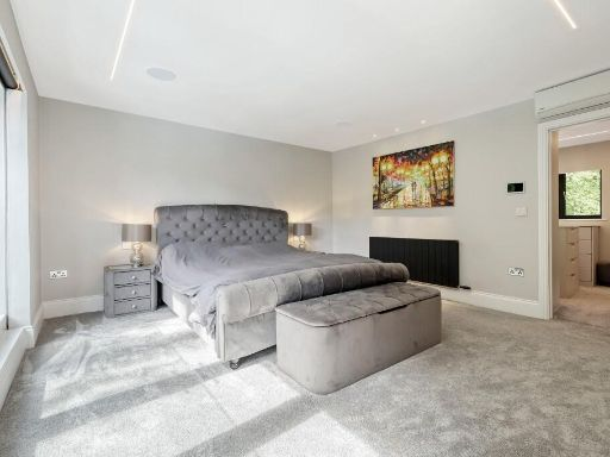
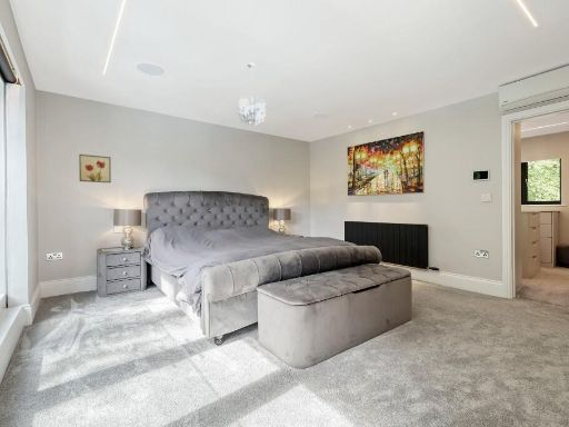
+ chandelier [238,62,267,127]
+ wall art [78,153,112,183]
